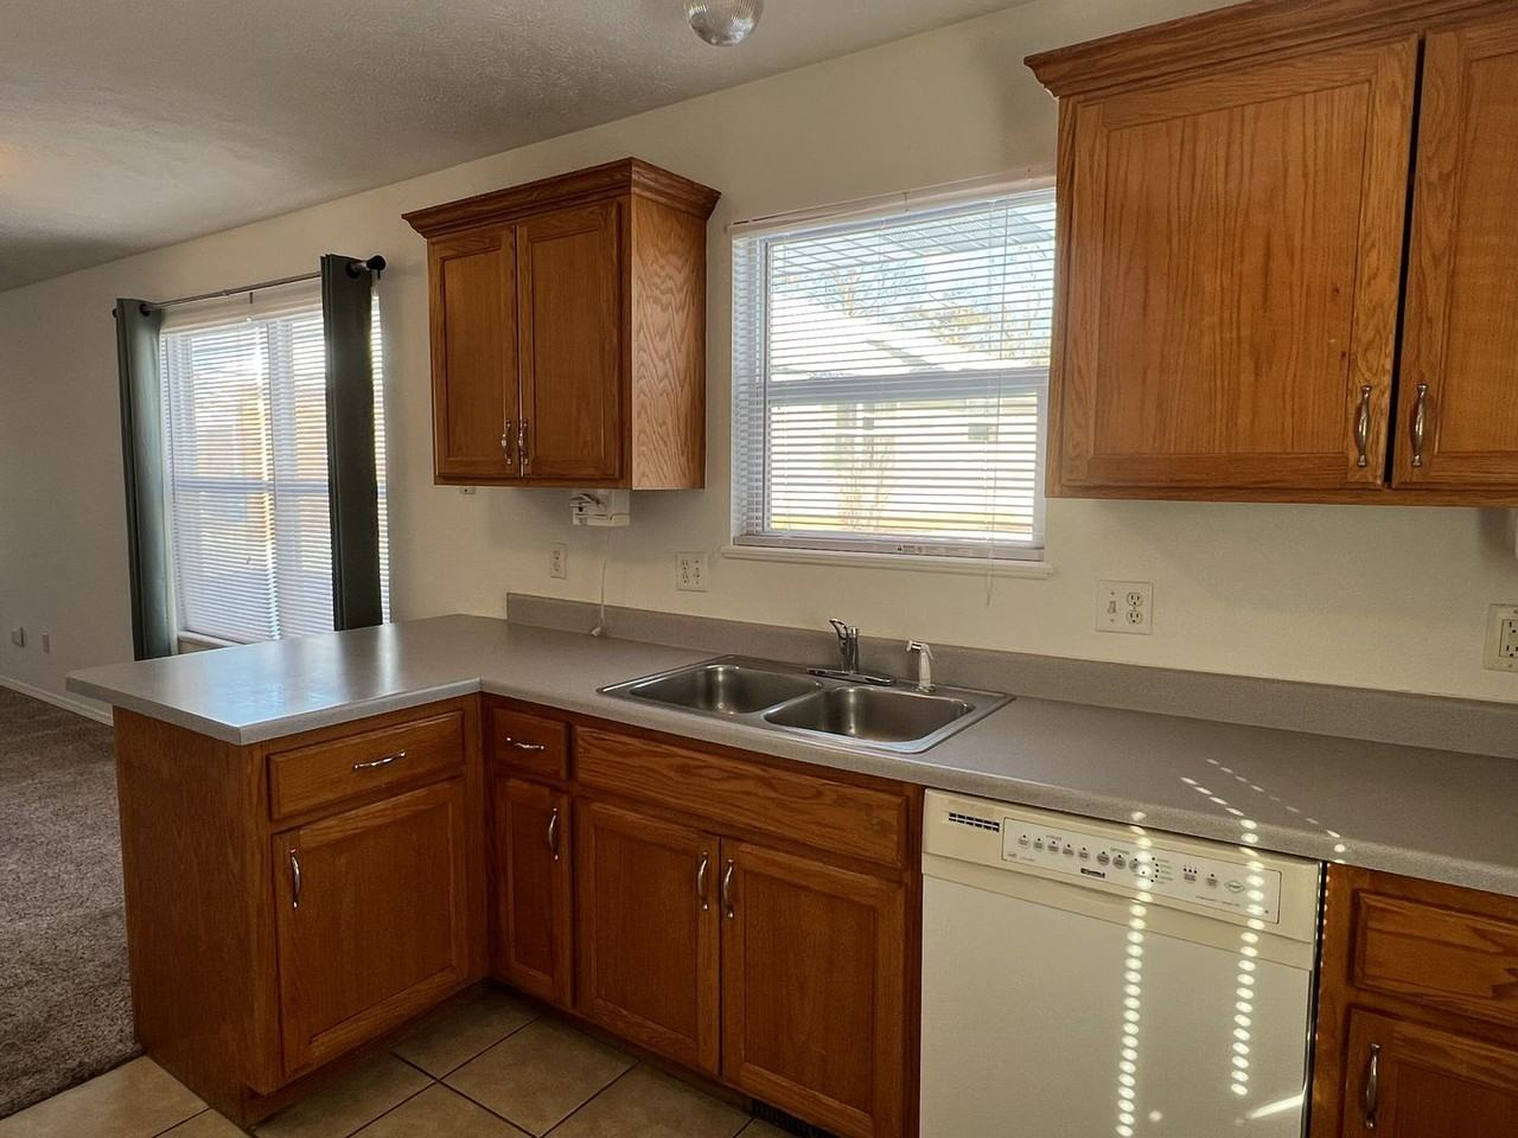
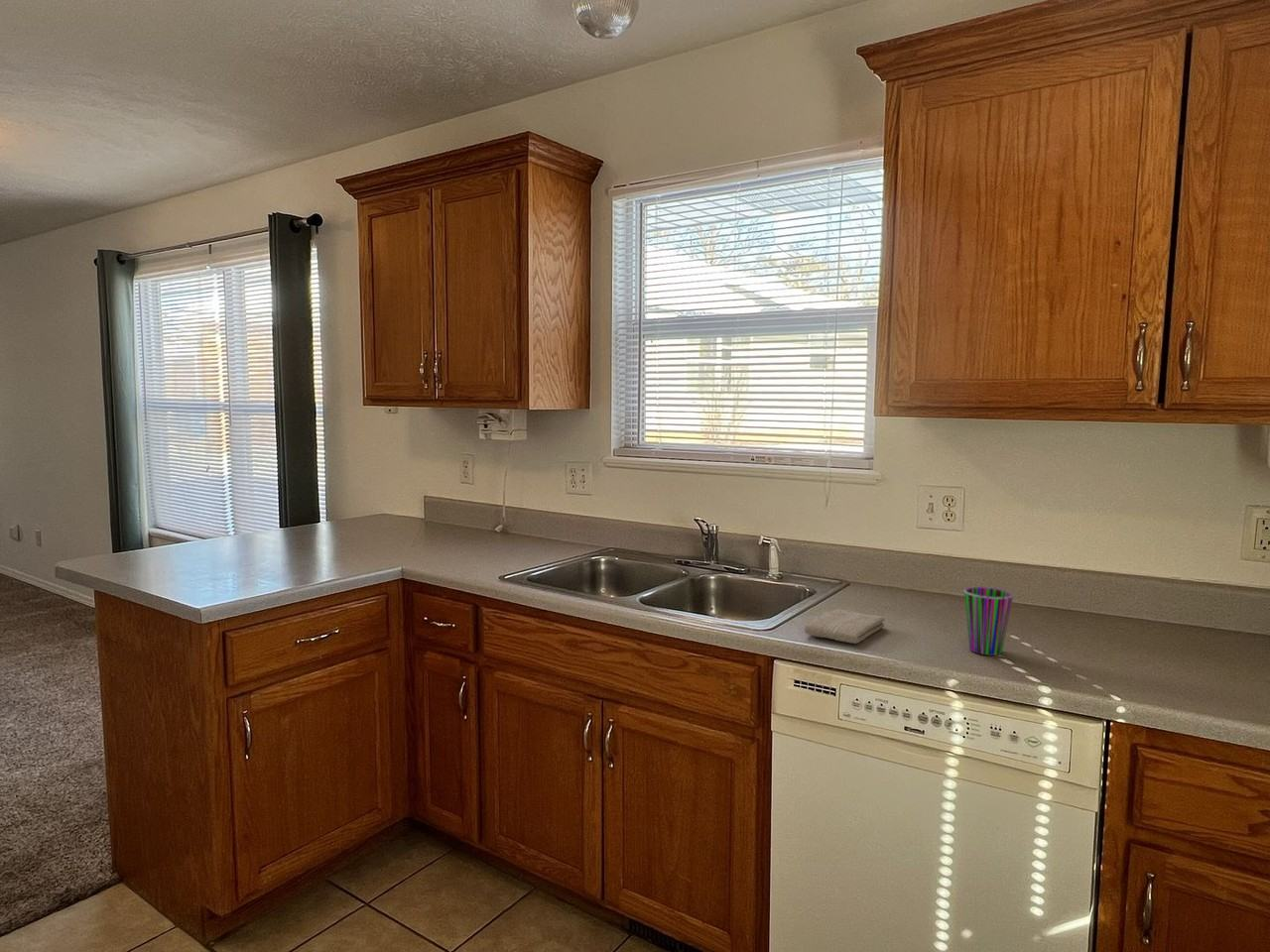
+ washcloth [804,608,885,645]
+ cup [963,586,1014,656]
